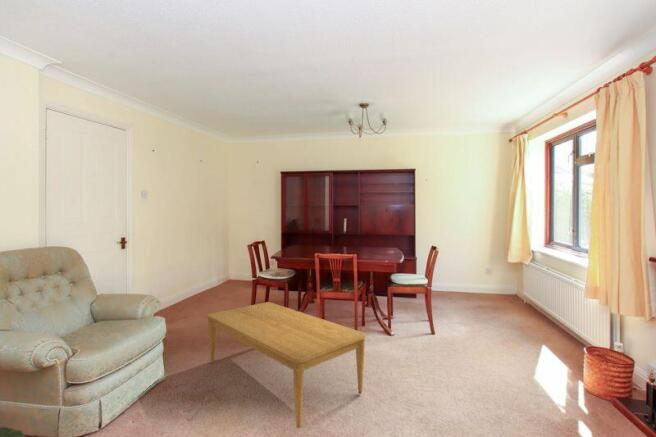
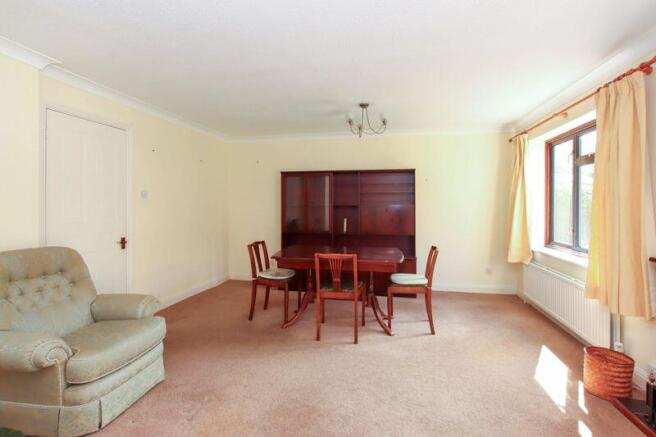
- coffee table [206,301,367,429]
